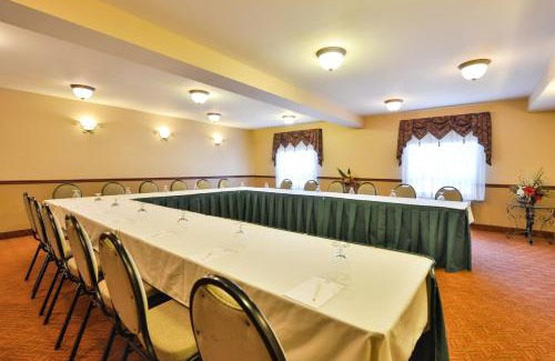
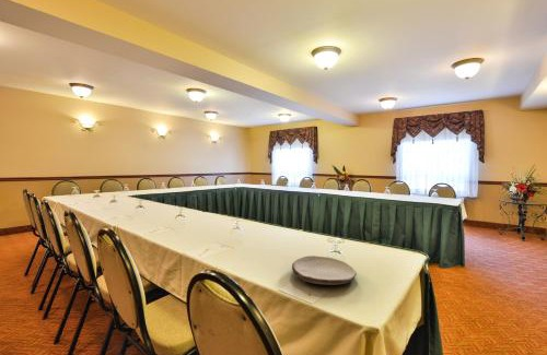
+ plate [291,255,358,286]
